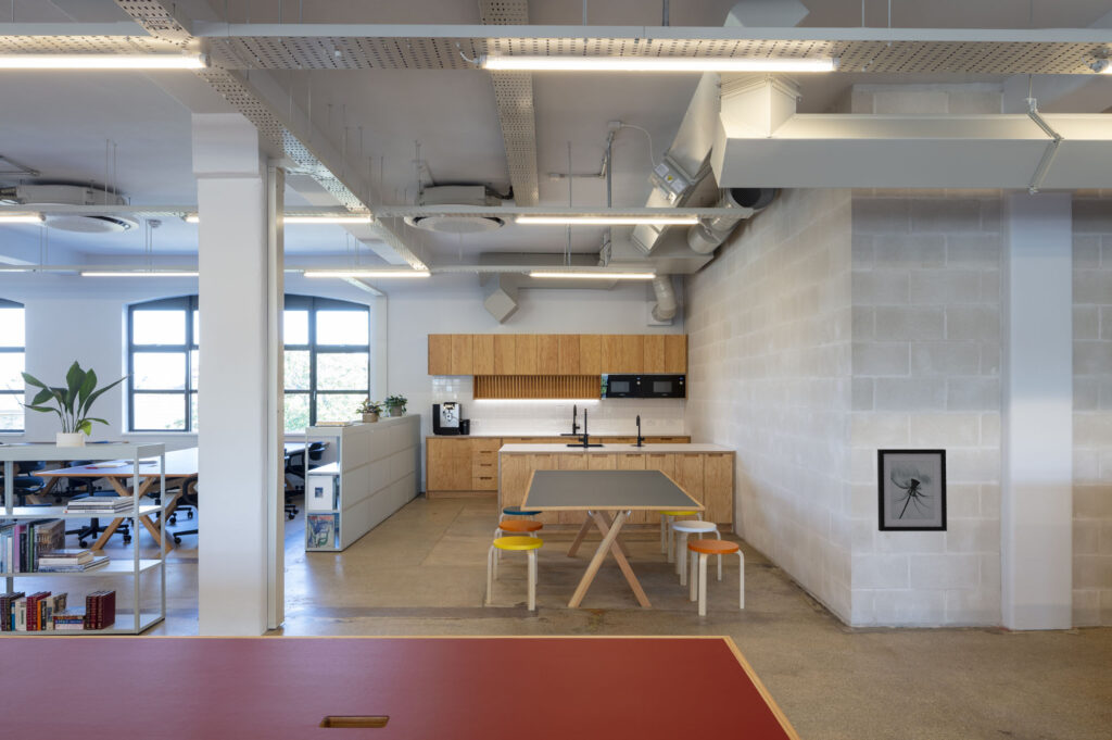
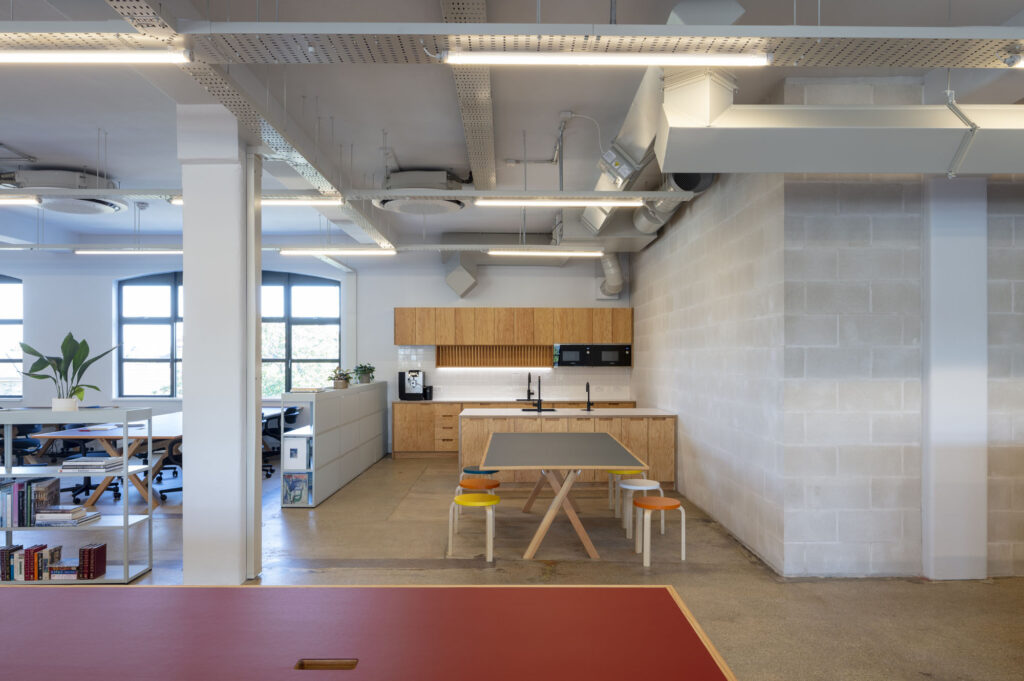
- wall art [876,448,948,532]
